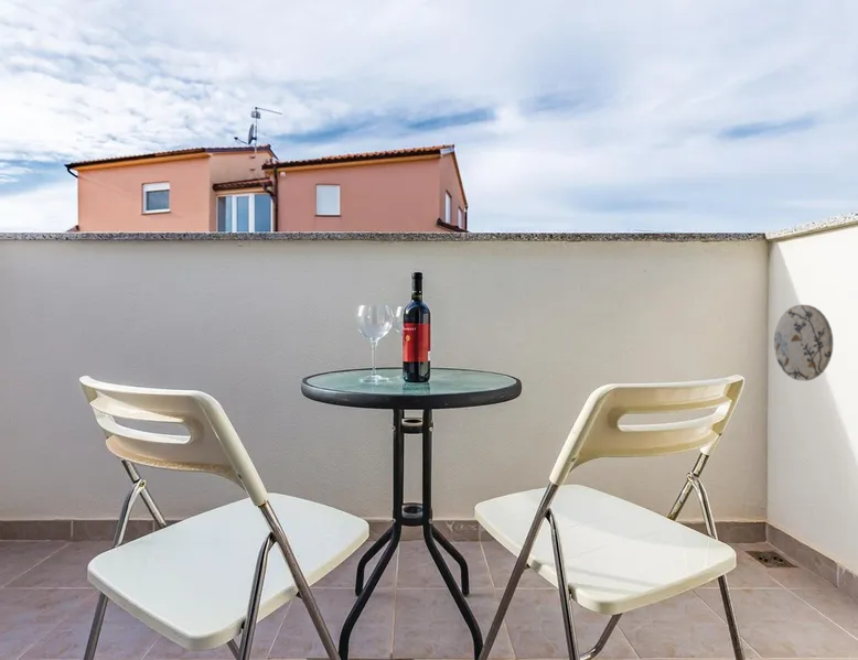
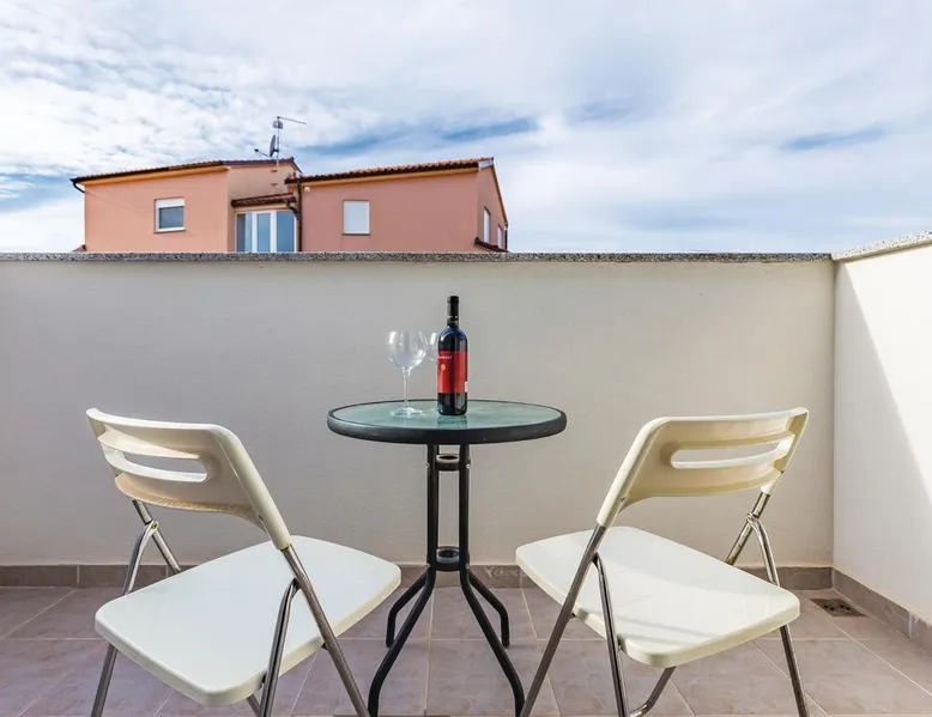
- decorative plate [773,304,834,381]
